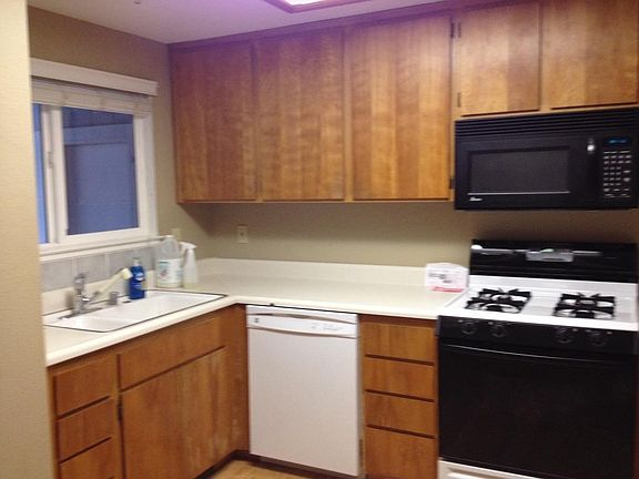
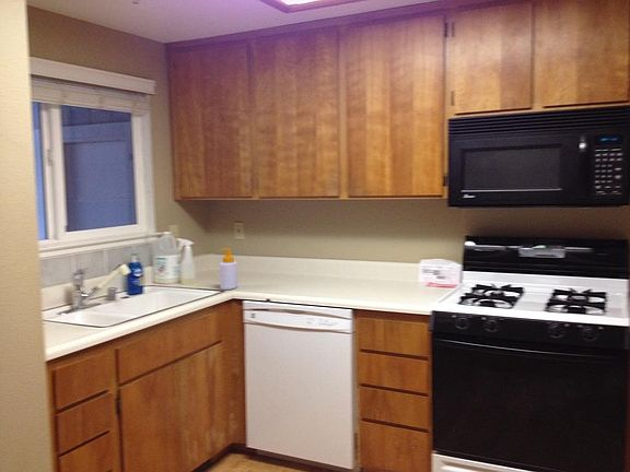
+ soap bottle [219,247,238,291]
